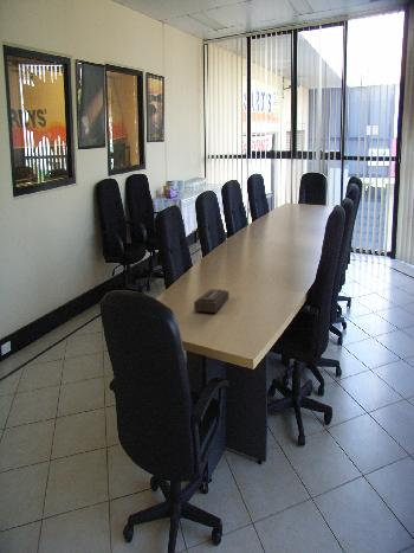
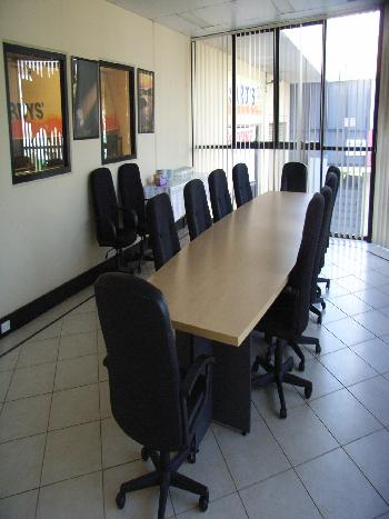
- tissue box [193,288,229,314]
